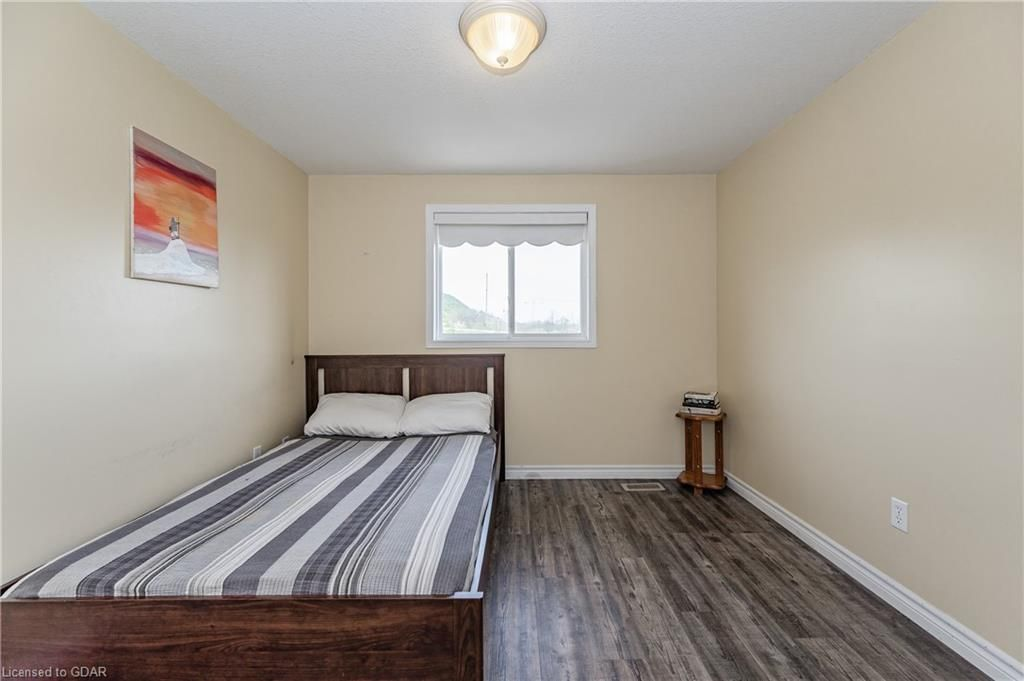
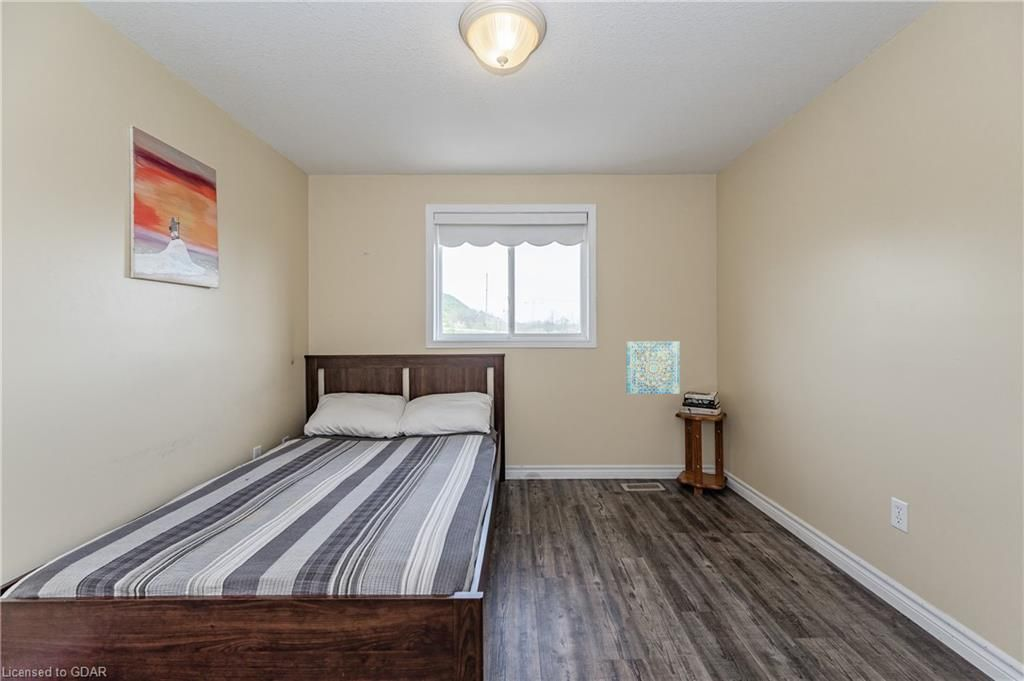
+ wall art [625,340,681,395]
